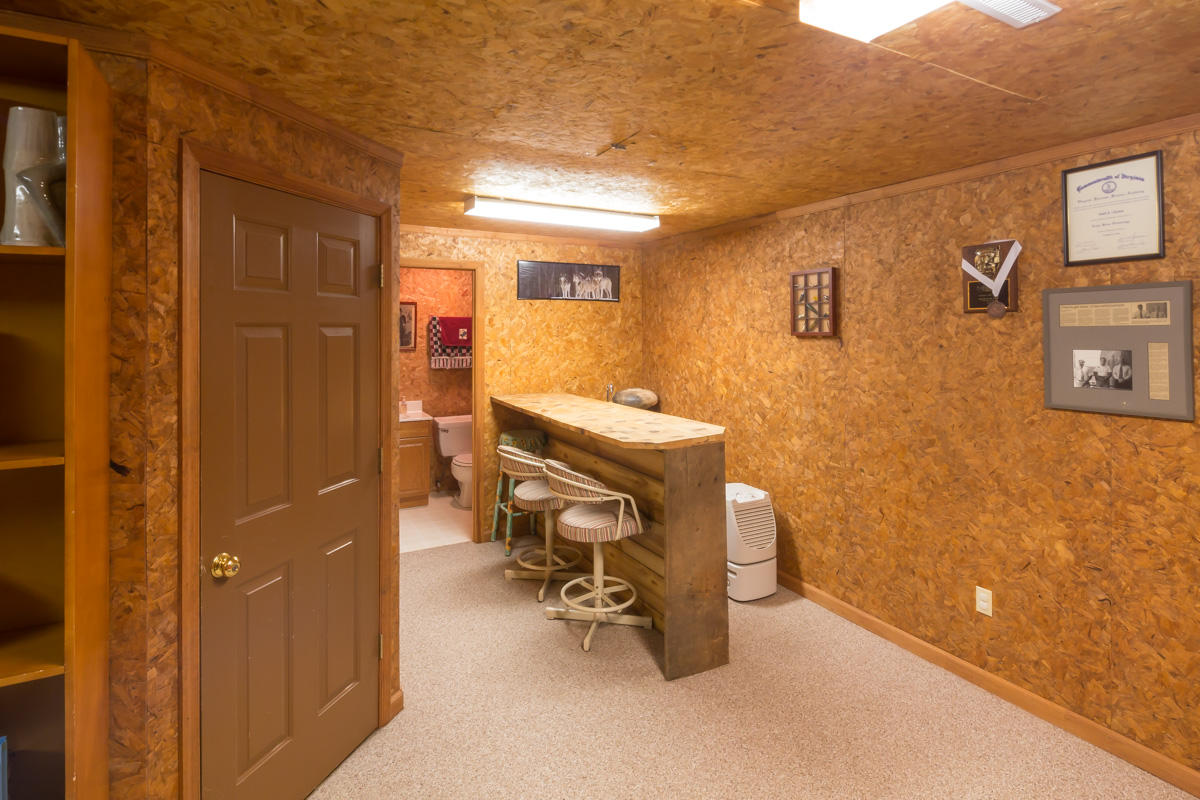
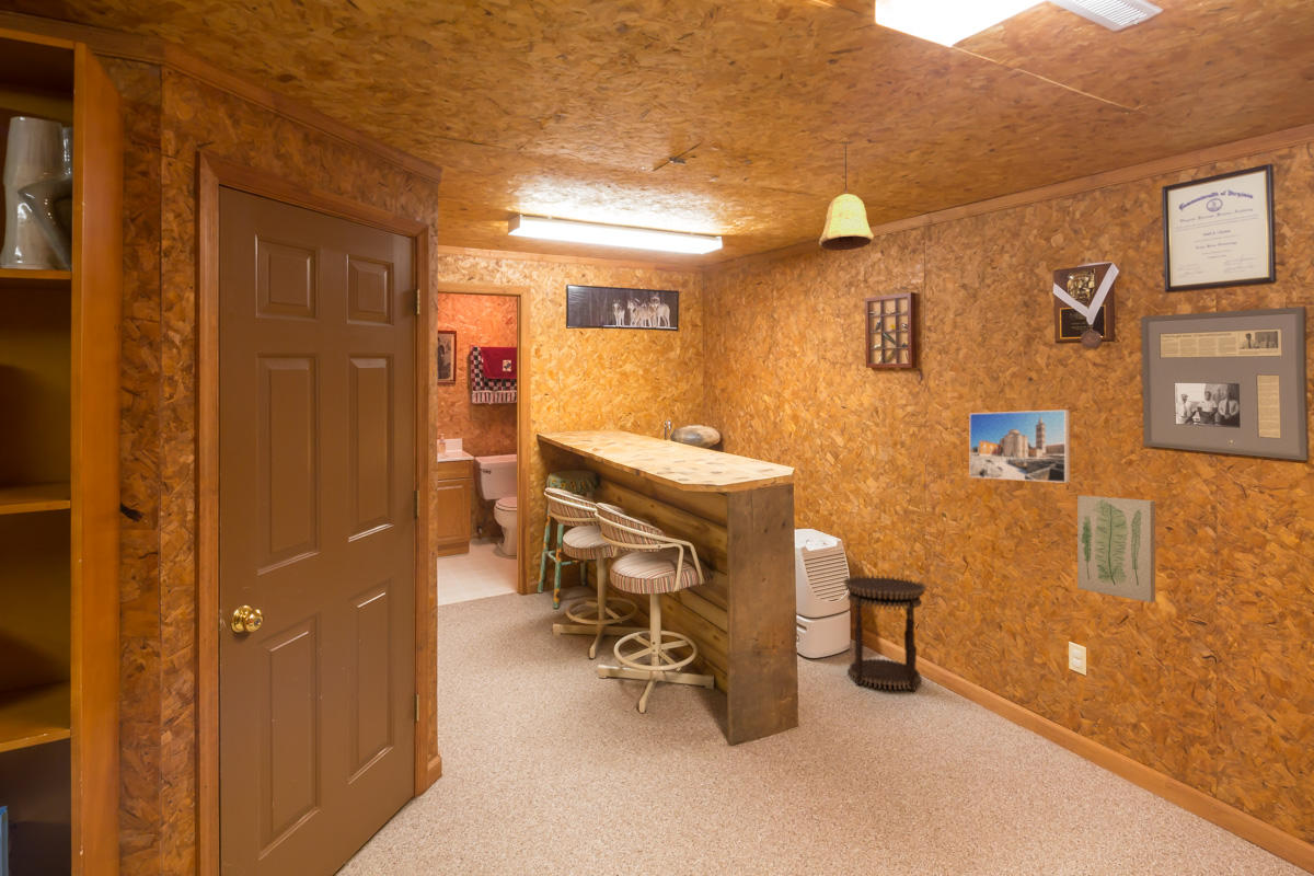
+ pendant light [818,145,875,252]
+ wall art [1076,495,1156,603]
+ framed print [968,408,1071,484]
+ side table [843,574,927,692]
